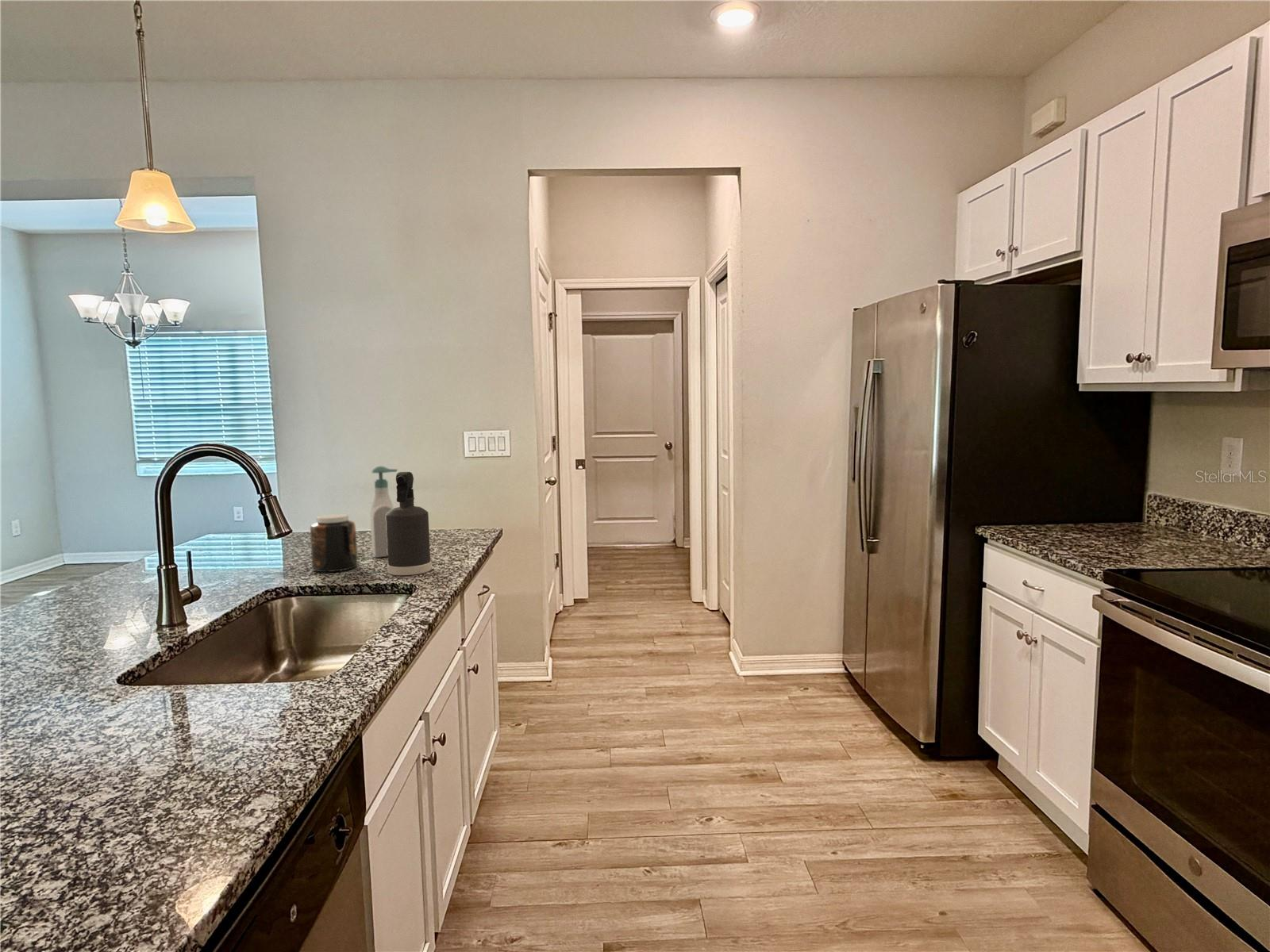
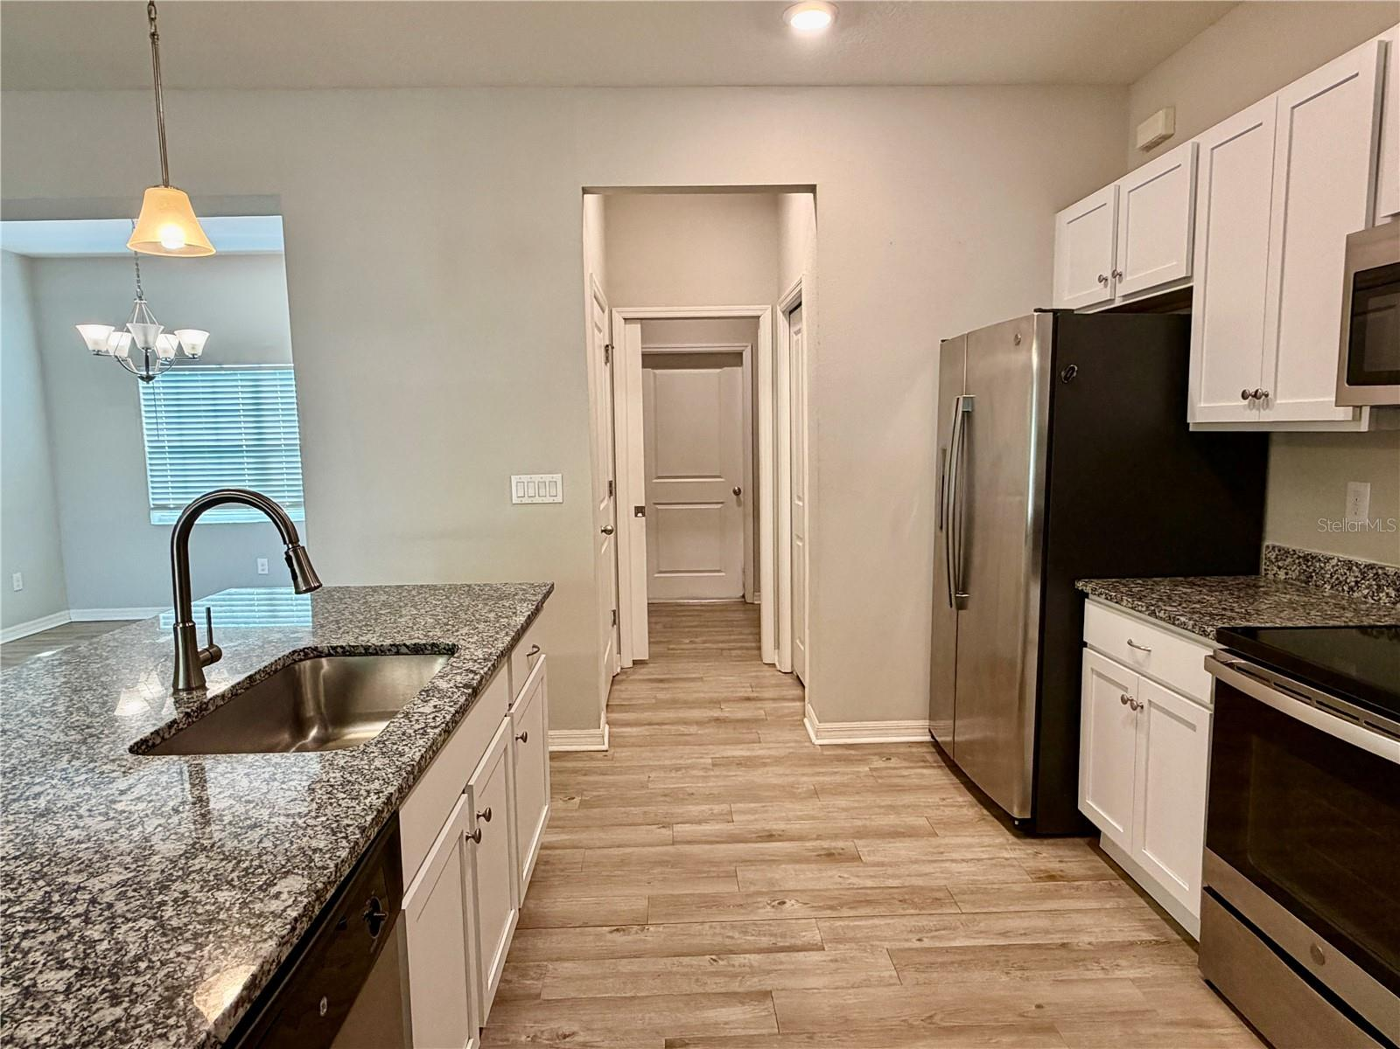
- jar [310,513,359,573]
- spray bottle [386,471,433,576]
- soap bottle [369,466,398,559]
